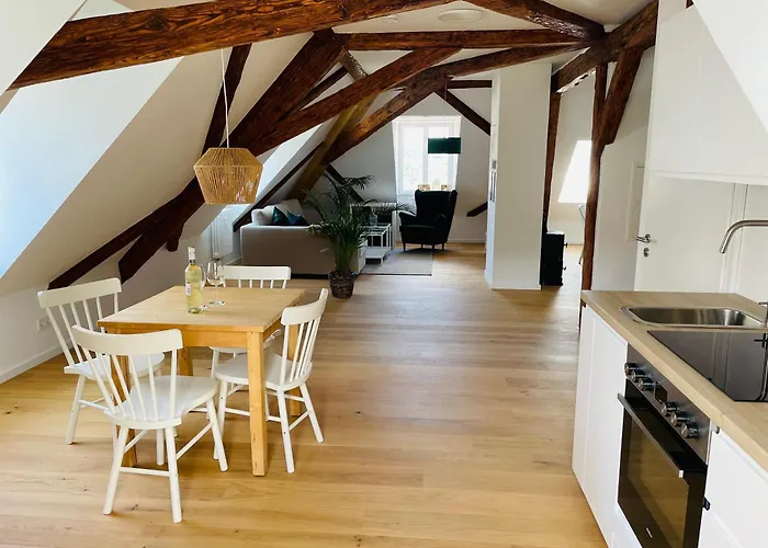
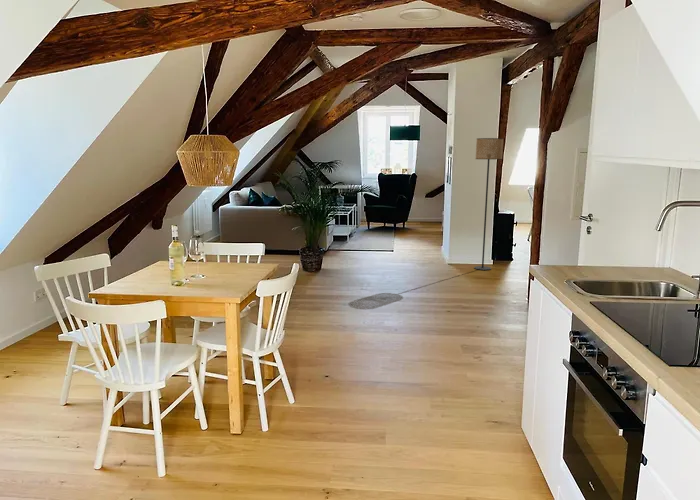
+ floor lamp [473,137,504,271]
